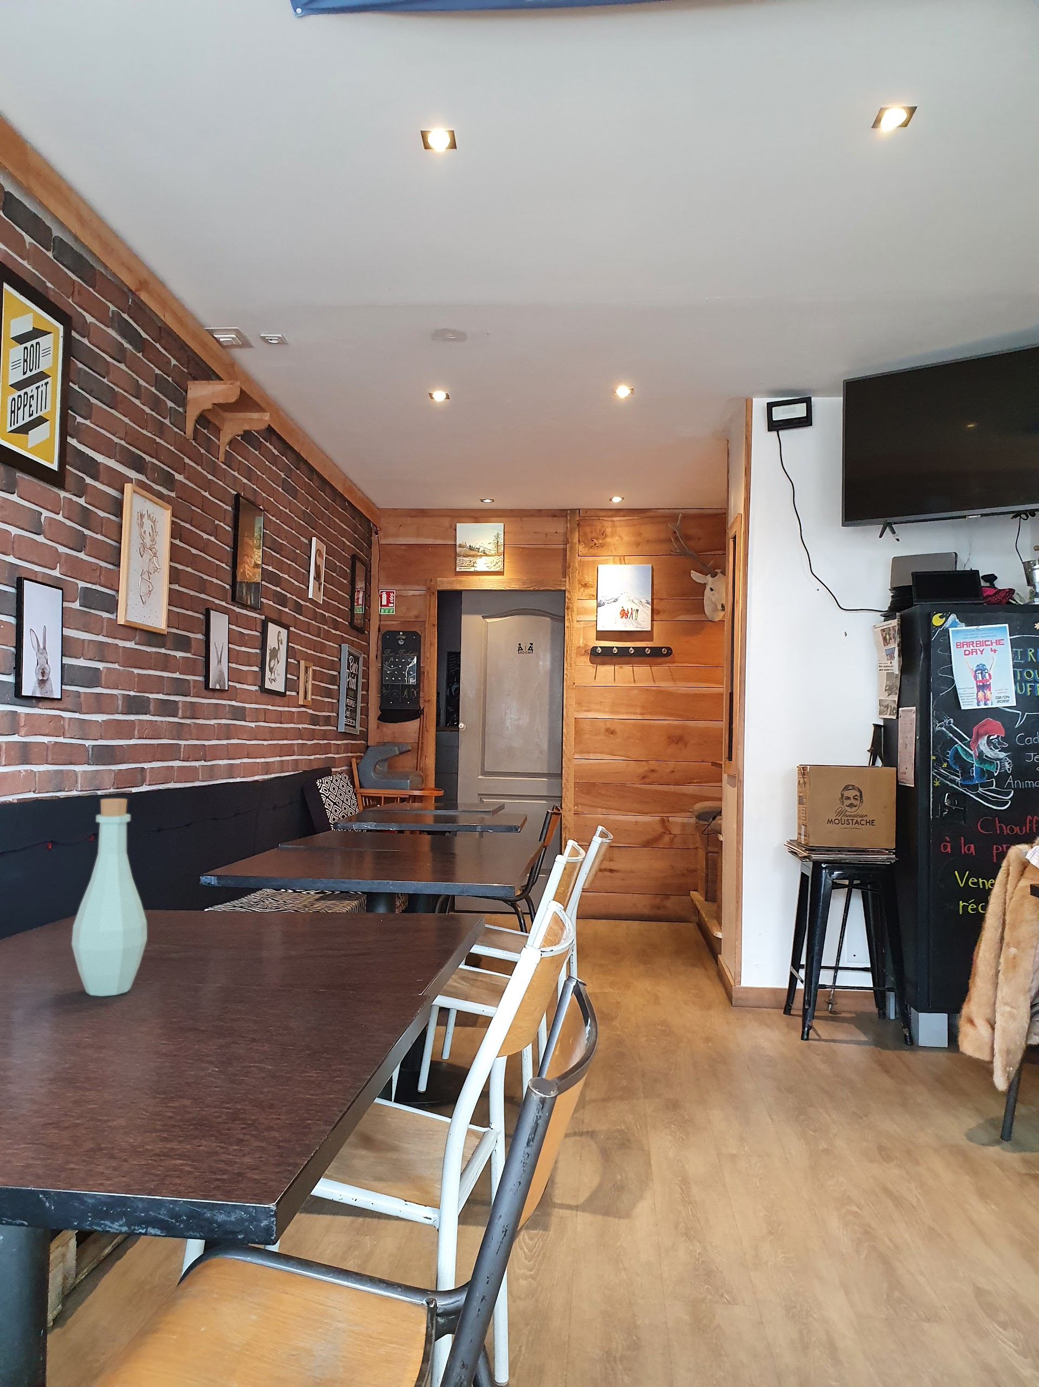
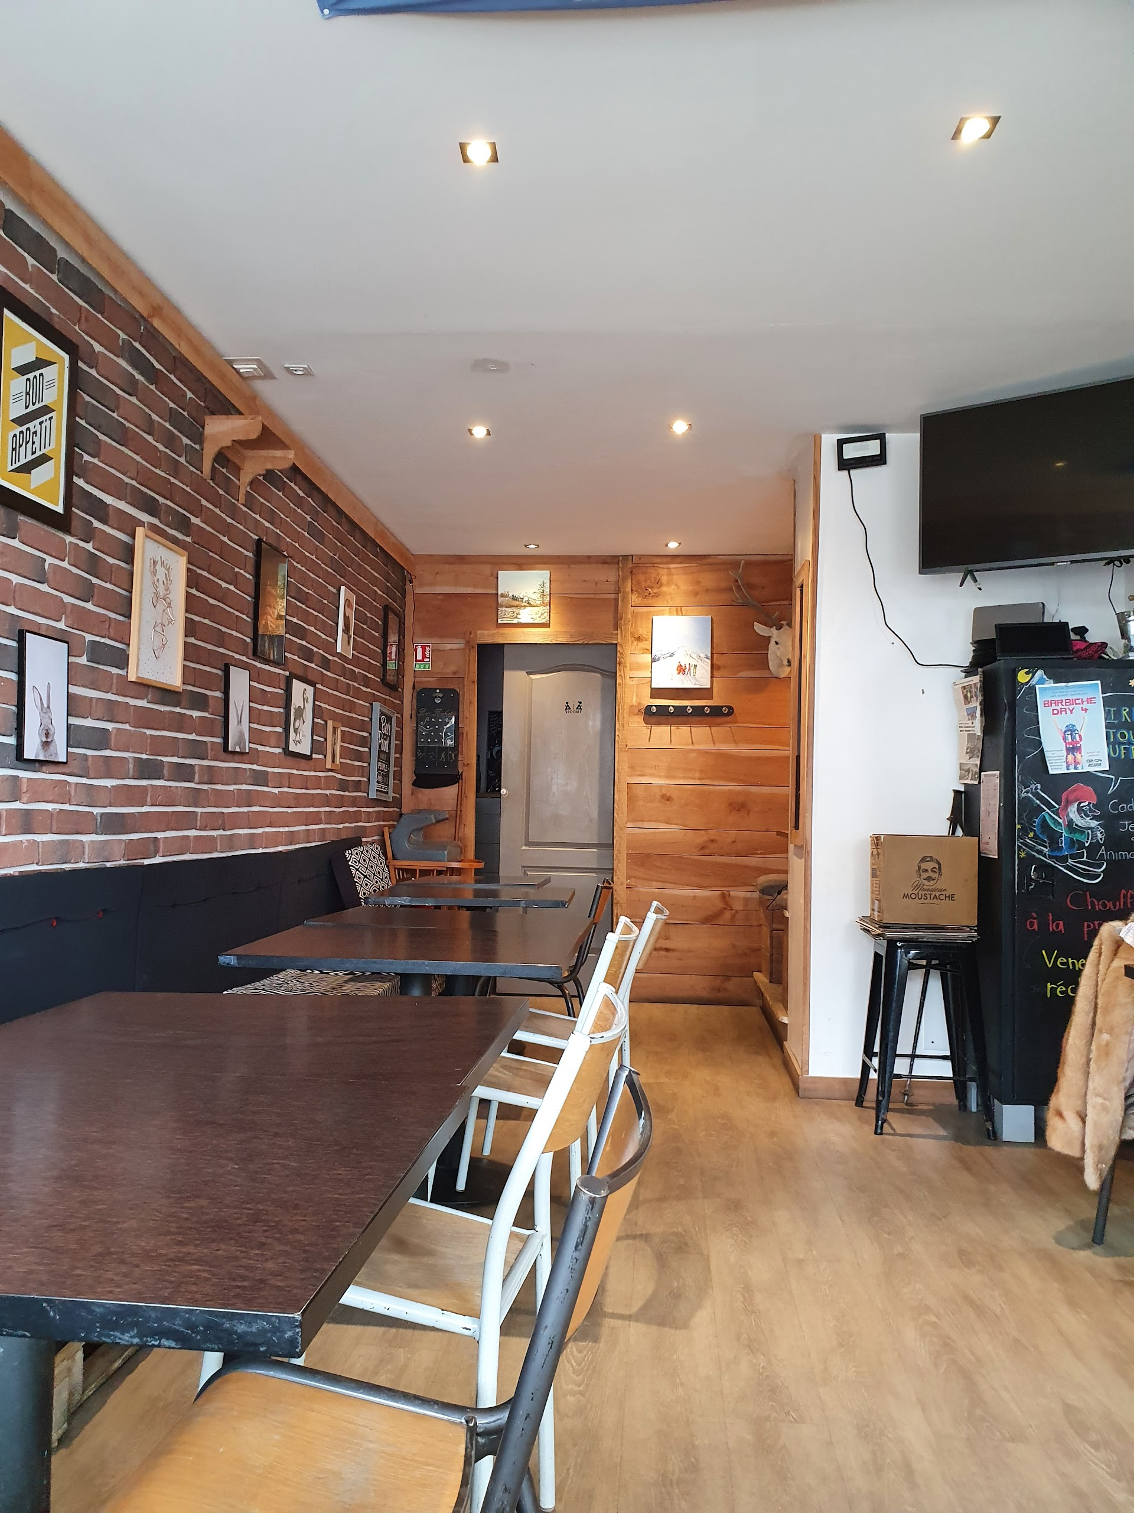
- bottle [71,798,147,997]
